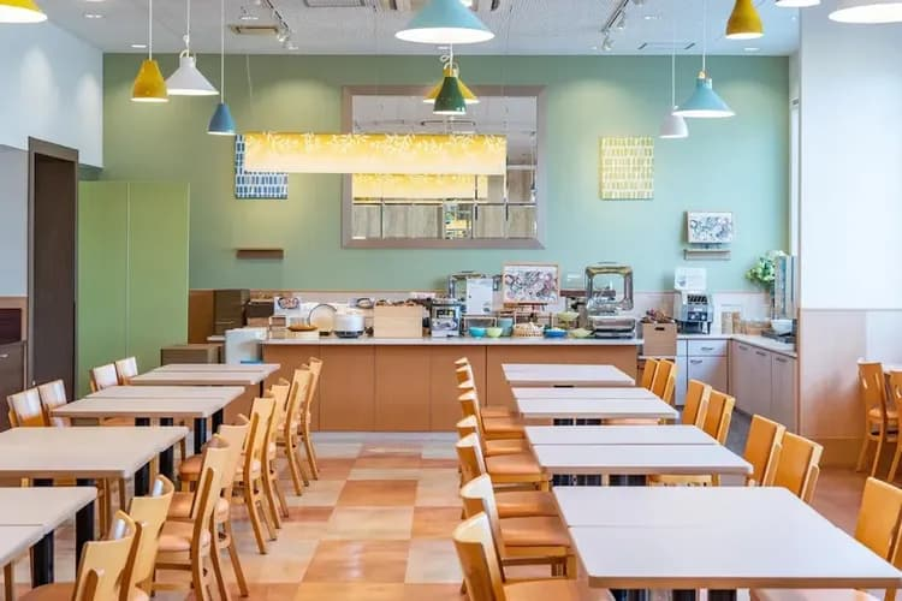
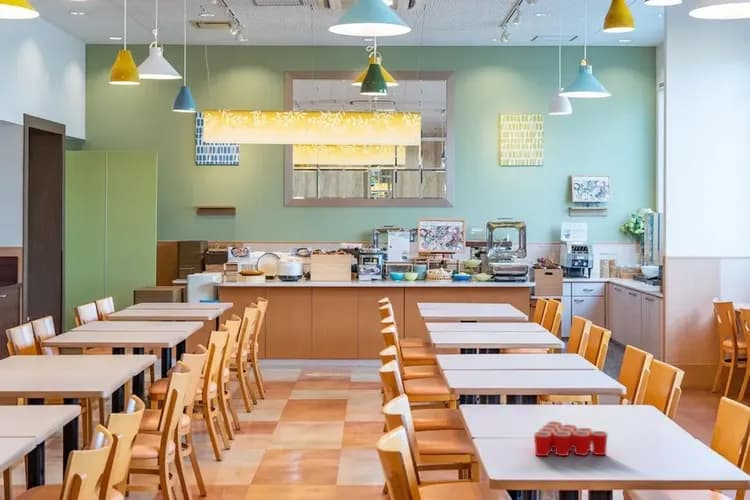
+ cup [533,420,609,457]
